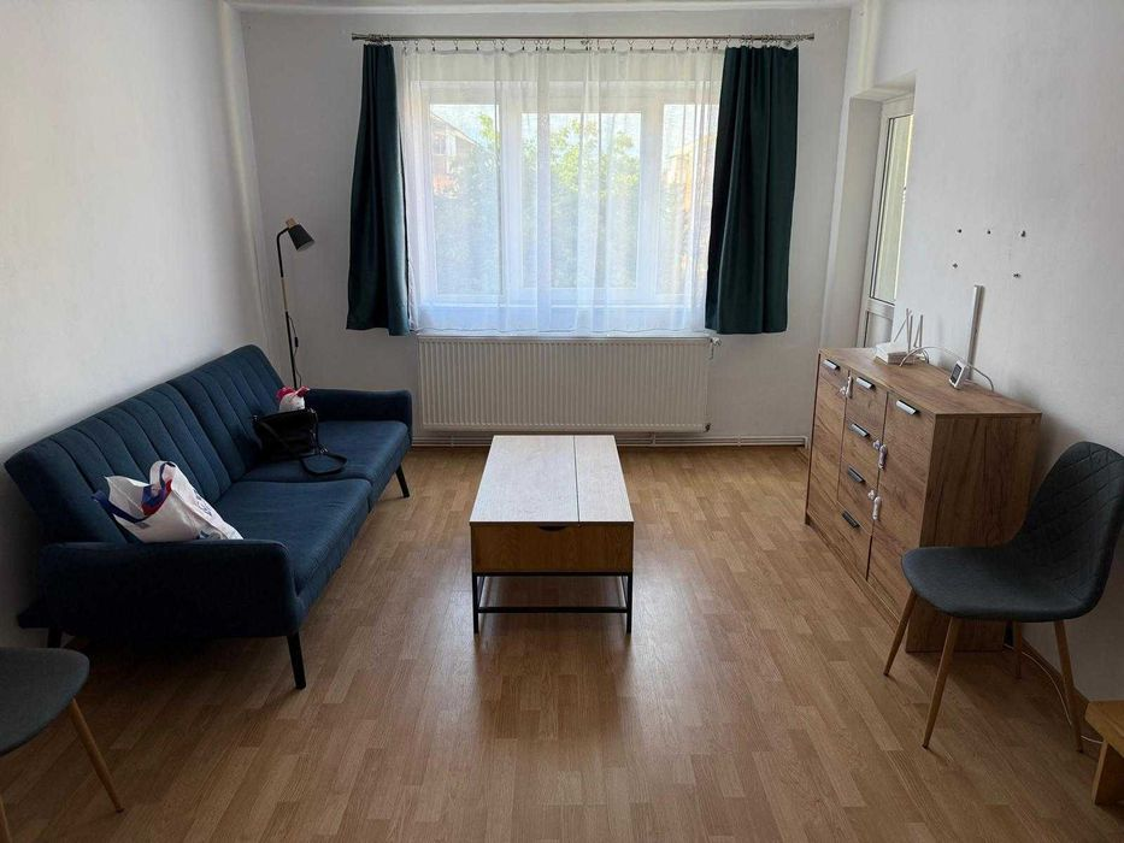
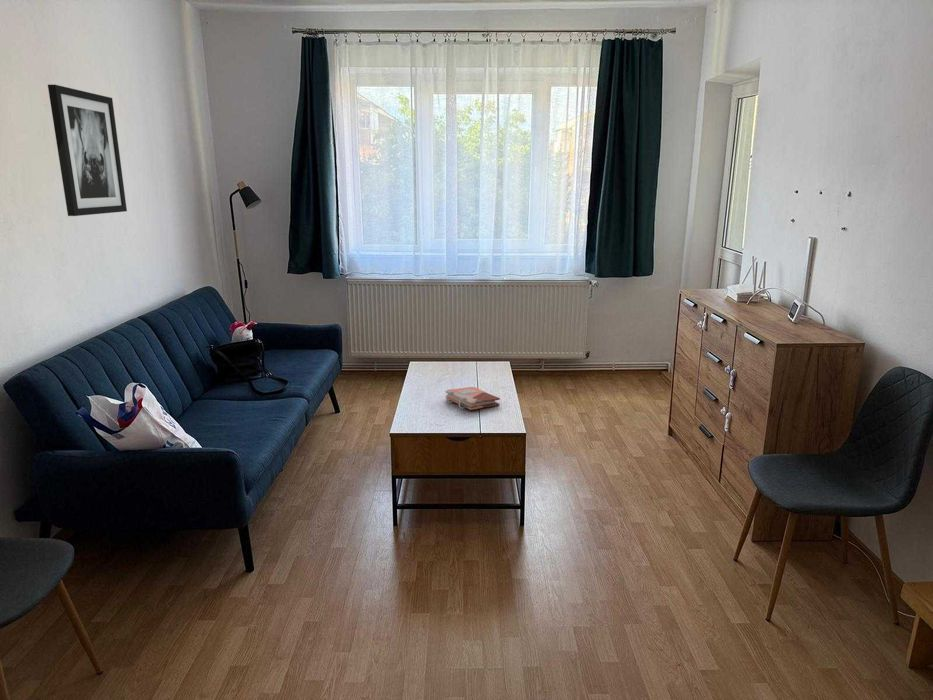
+ phonebook [445,386,501,411]
+ wall art [47,84,128,217]
